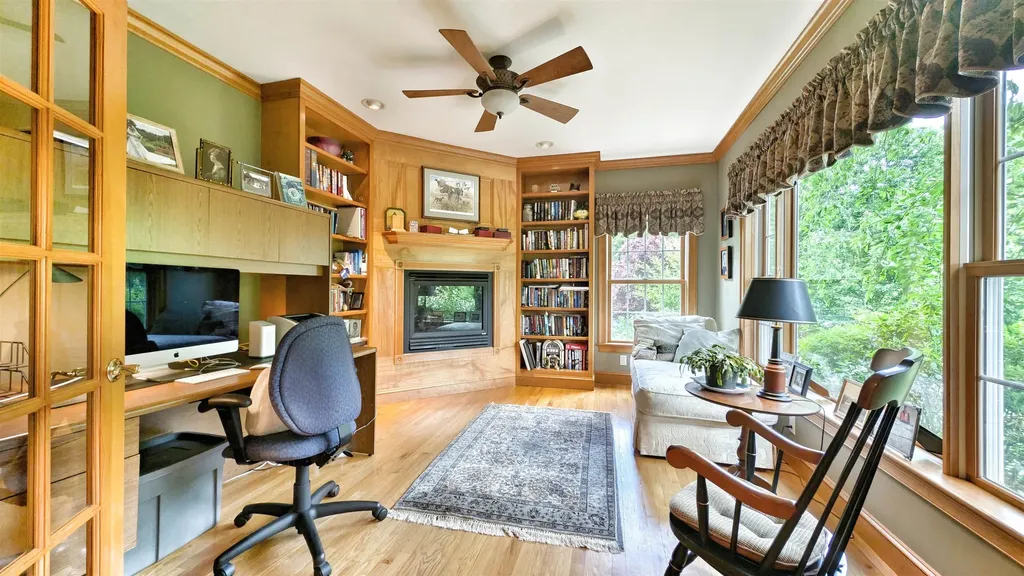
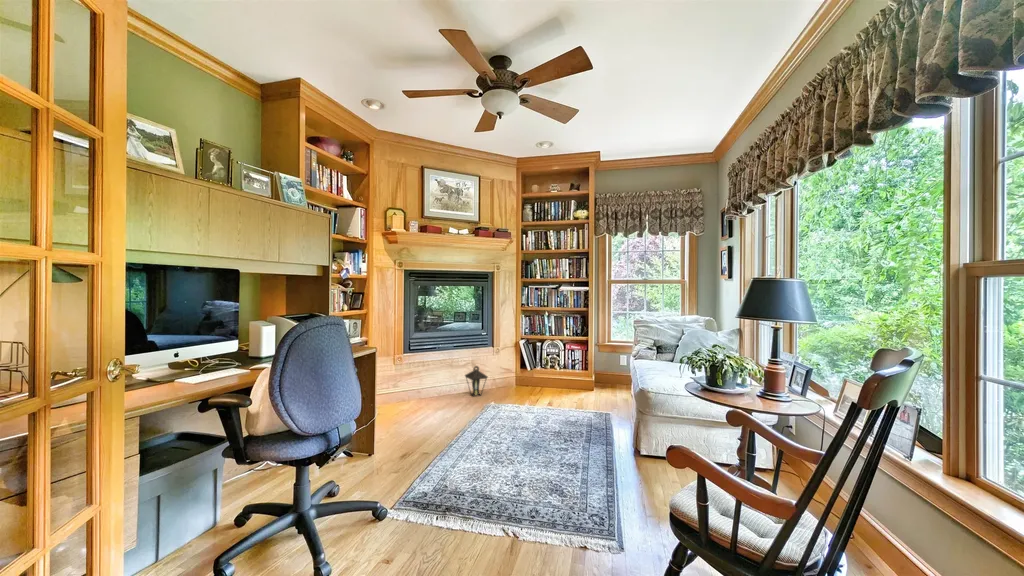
+ lantern [463,365,489,398]
